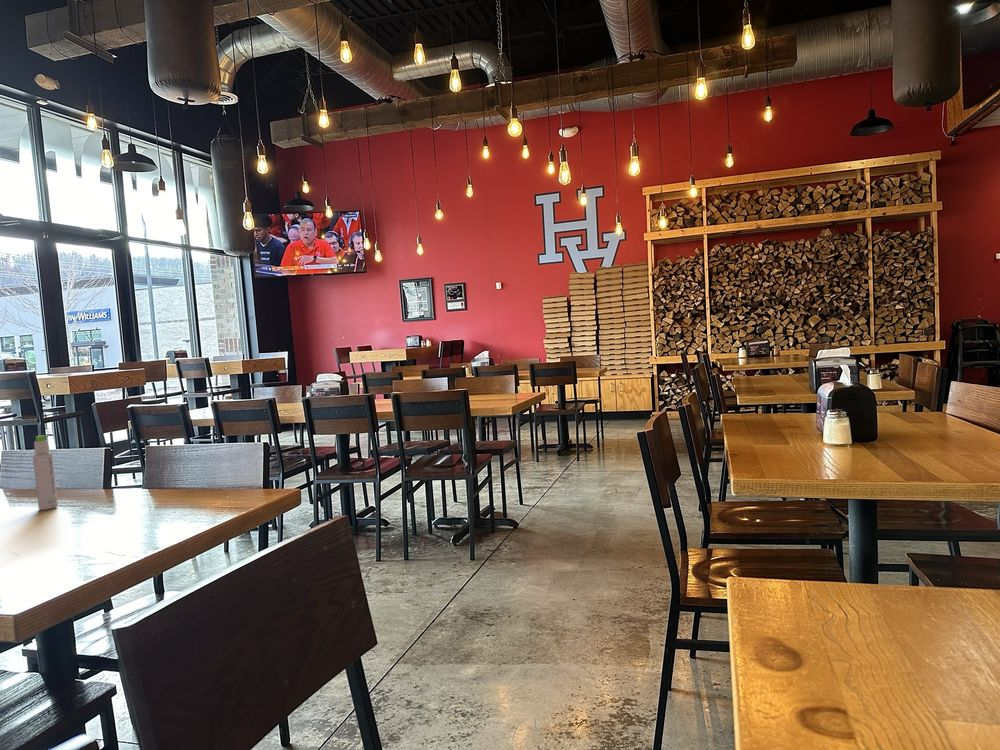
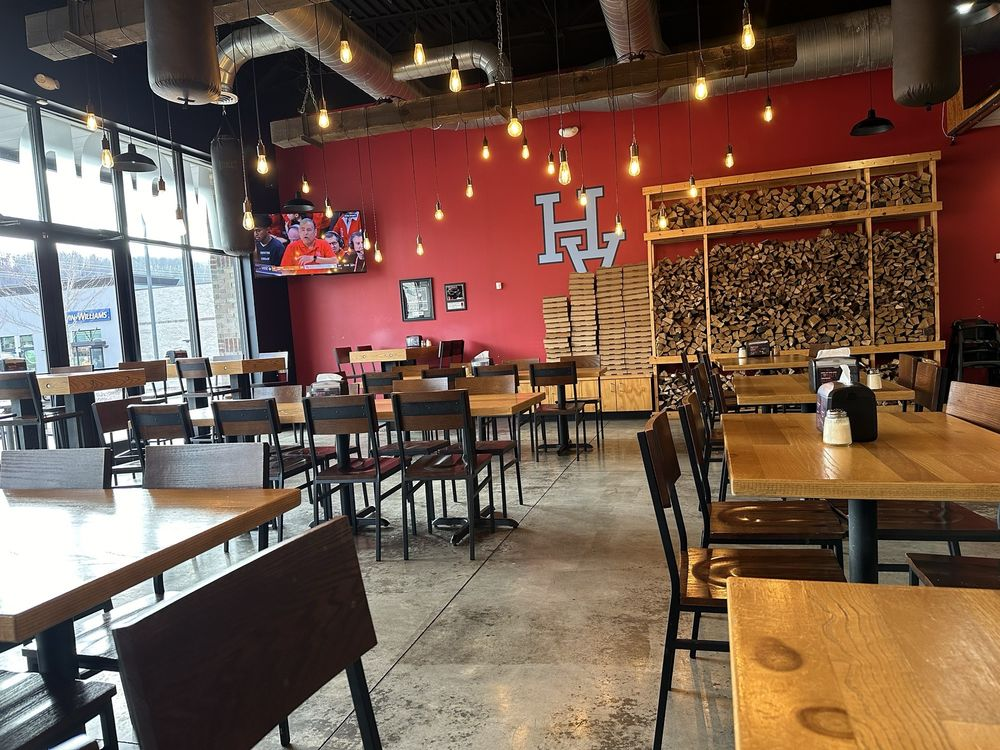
- bottle [32,434,59,511]
